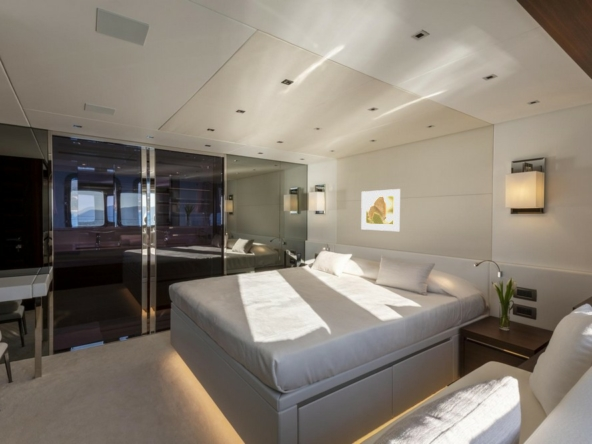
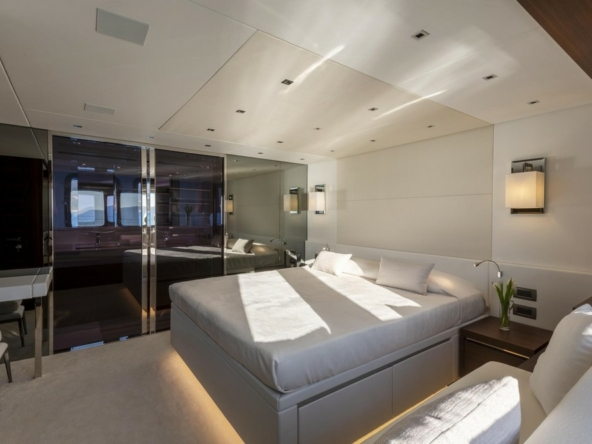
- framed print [360,188,401,232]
